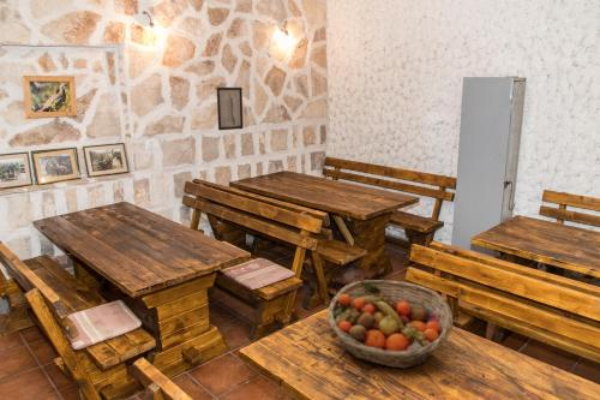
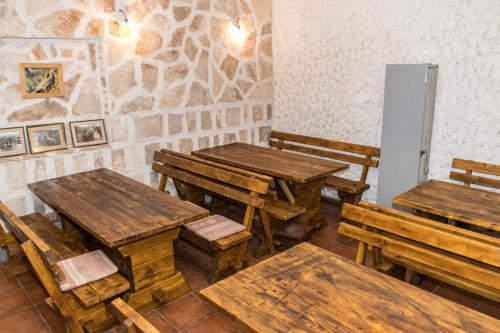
- wall art [216,86,245,131]
- fruit basket [326,279,454,369]
